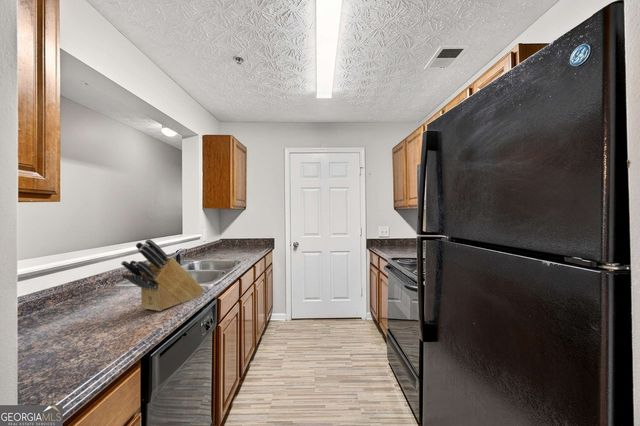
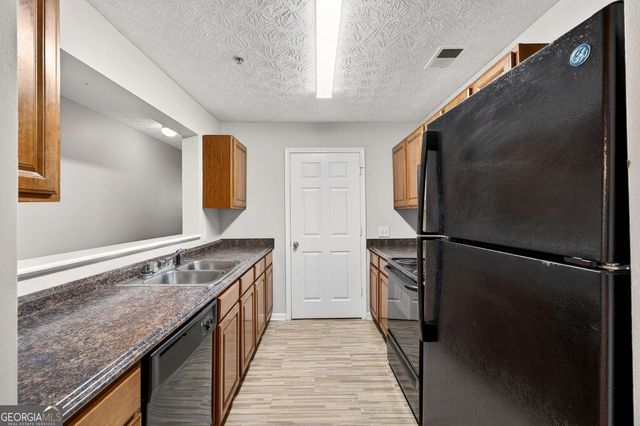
- knife block [120,238,205,312]
